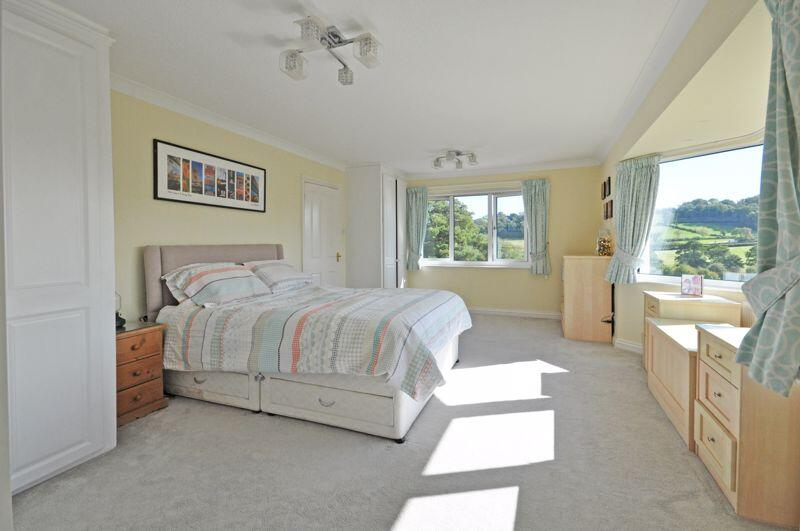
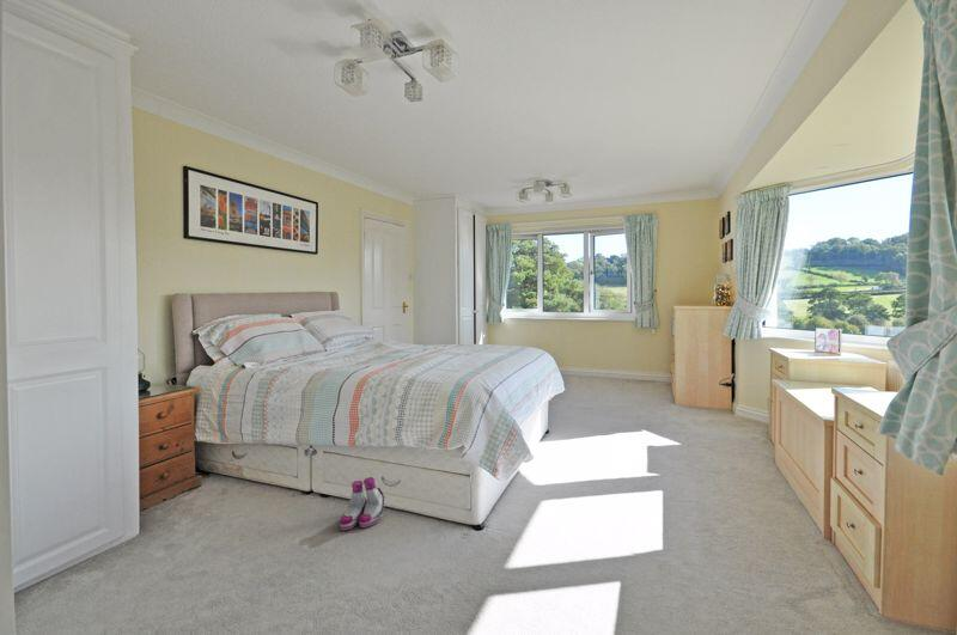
+ boots [339,476,385,531]
